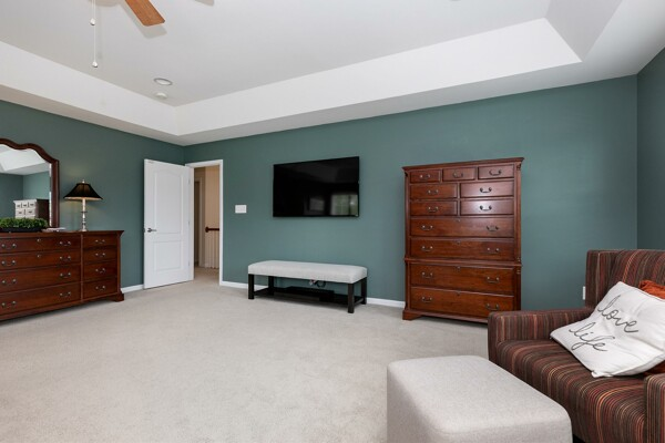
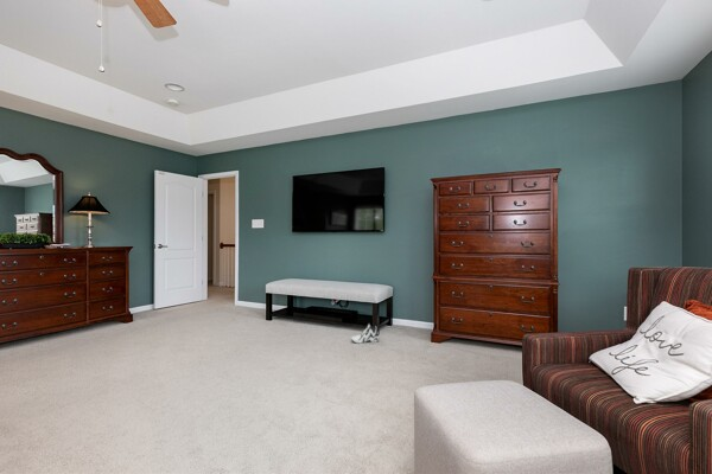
+ sneaker [350,322,380,345]
